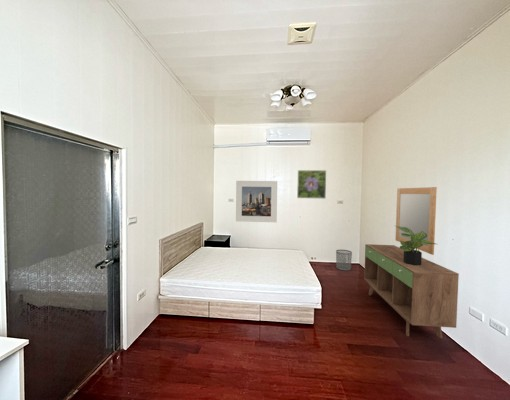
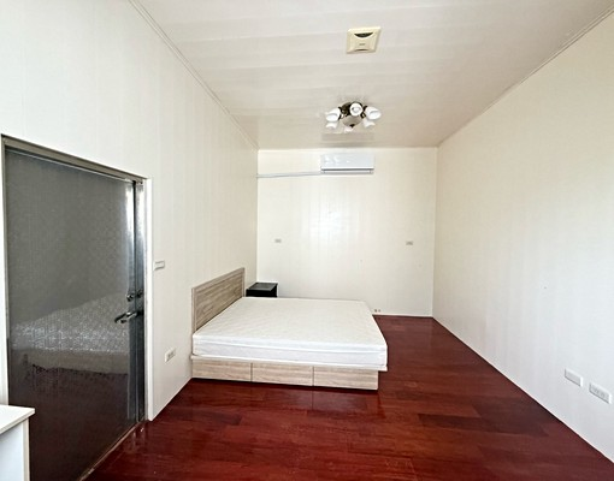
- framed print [235,180,278,223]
- home mirror [394,186,438,256]
- waste bin [335,249,353,271]
- sideboard [363,243,460,339]
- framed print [296,169,327,200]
- potted plant [395,225,437,265]
